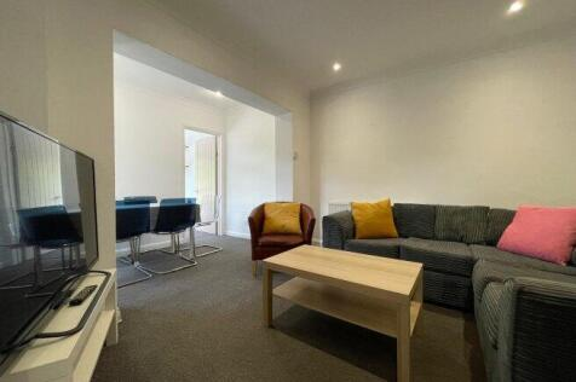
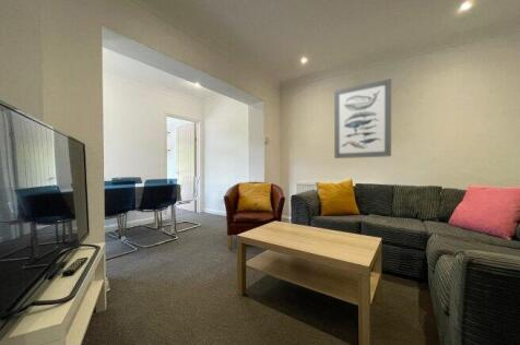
+ wall art [333,78,392,159]
